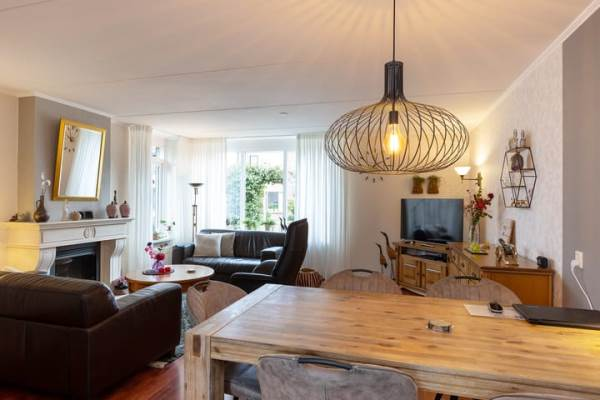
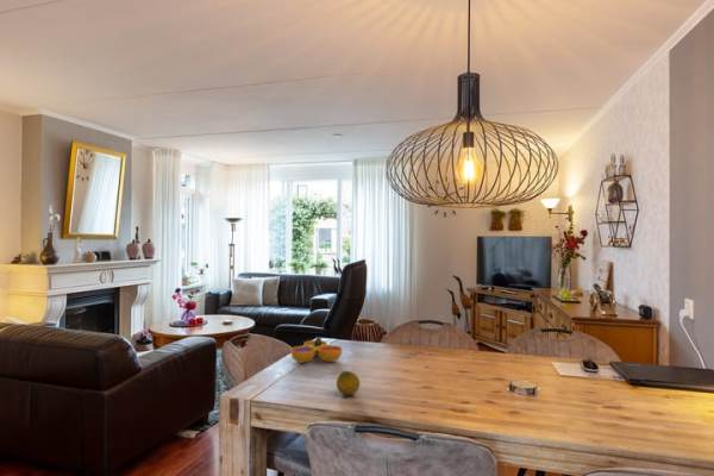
+ decorative bowl [289,336,343,364]
+ fruit [336,370,361,396]
